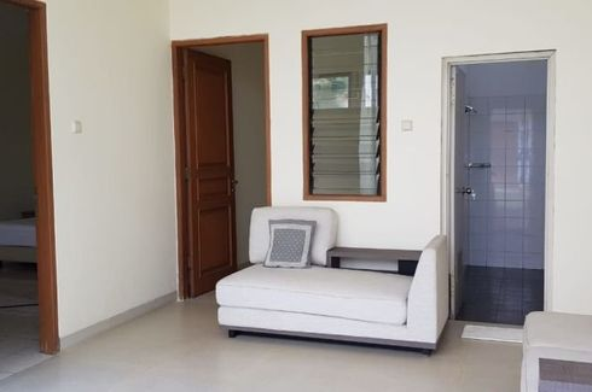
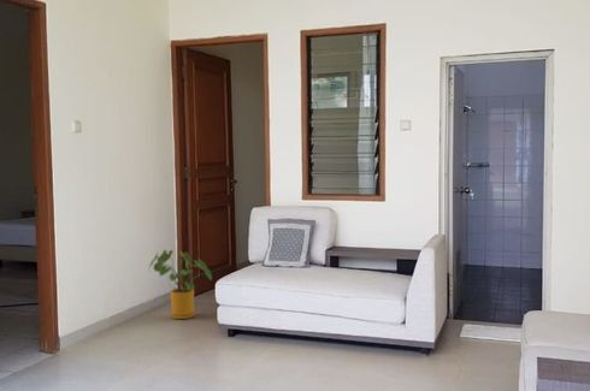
+ house plant [147,249,213,320]
